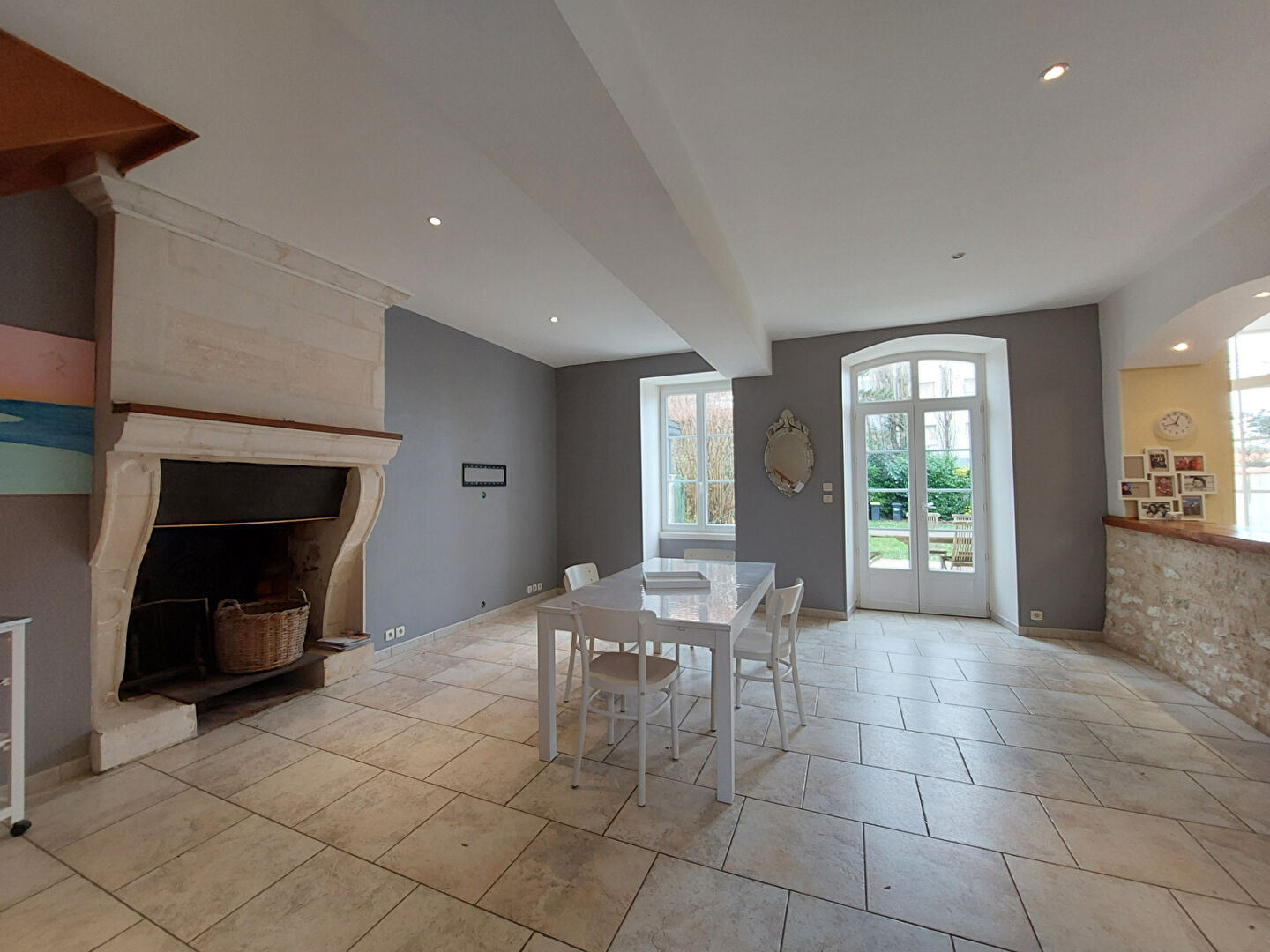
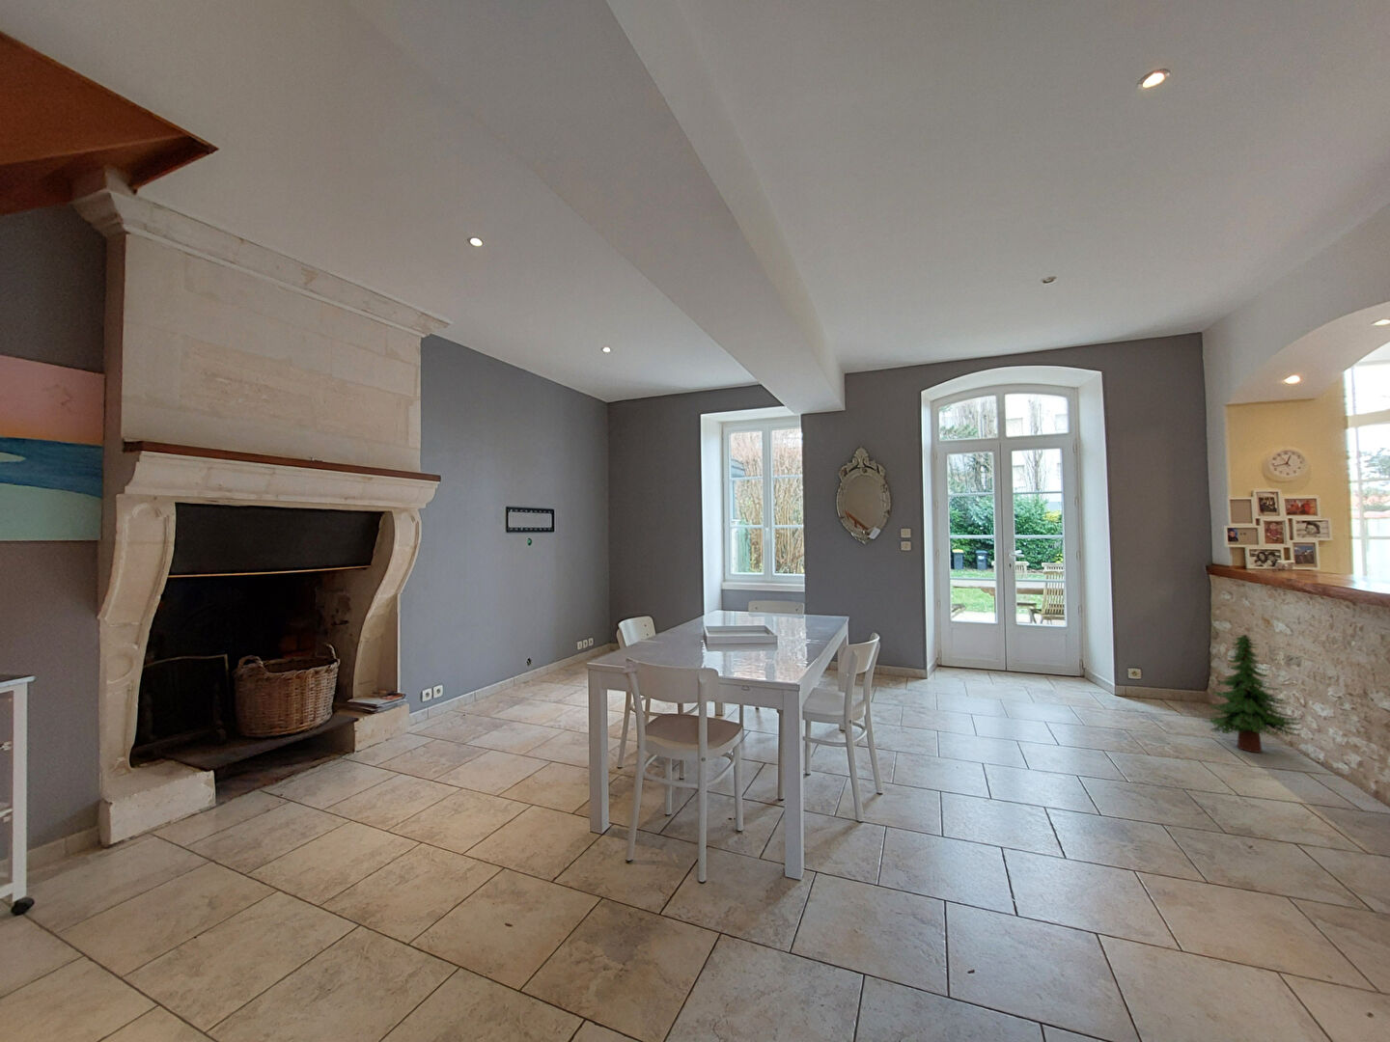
+ tree [1203,634,1305,753]
